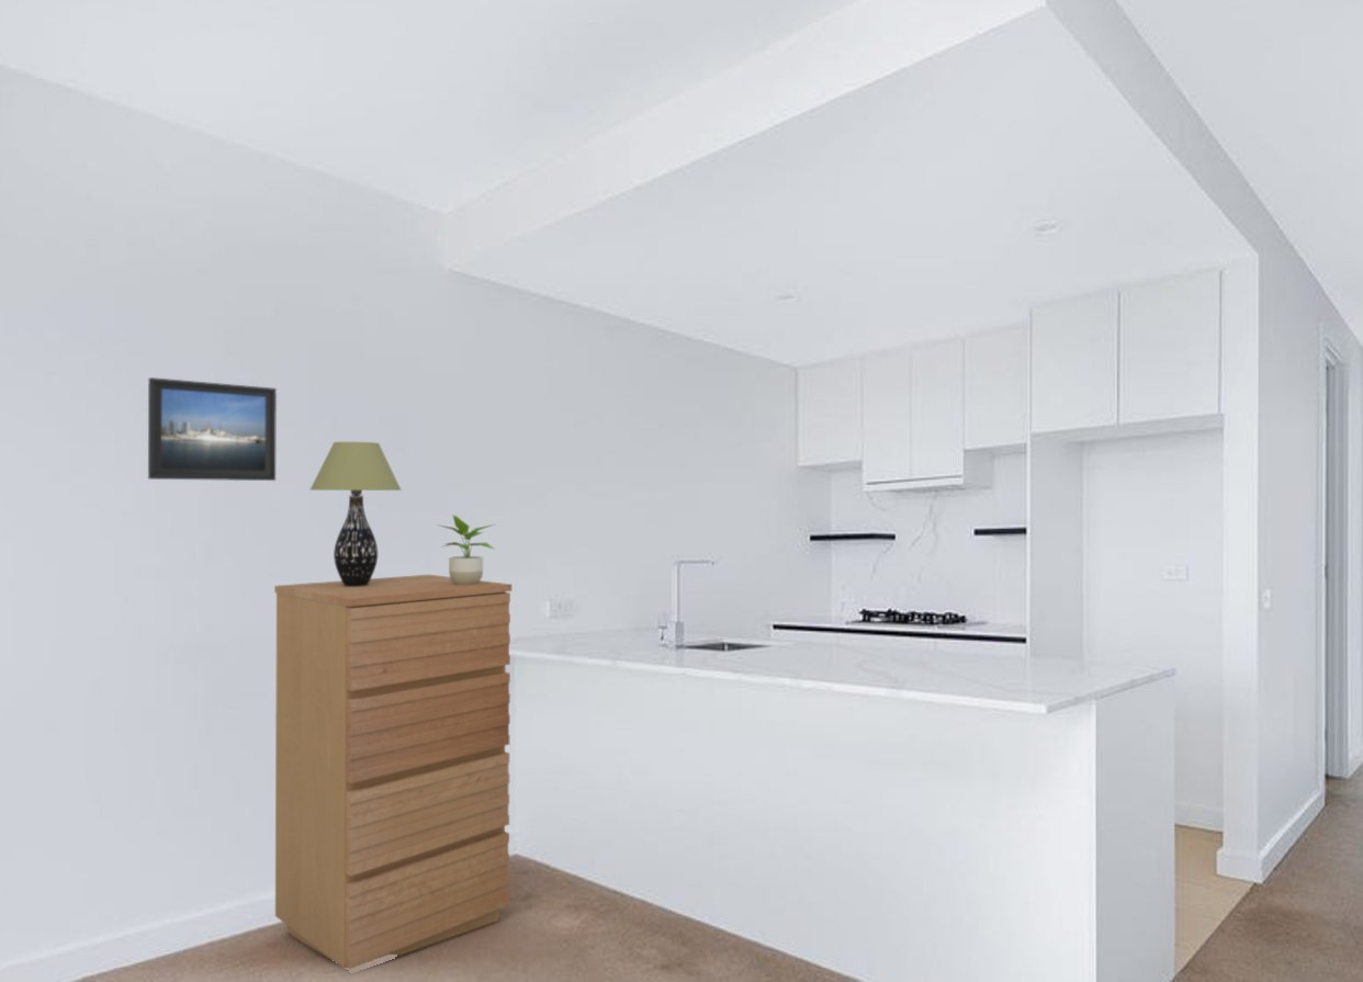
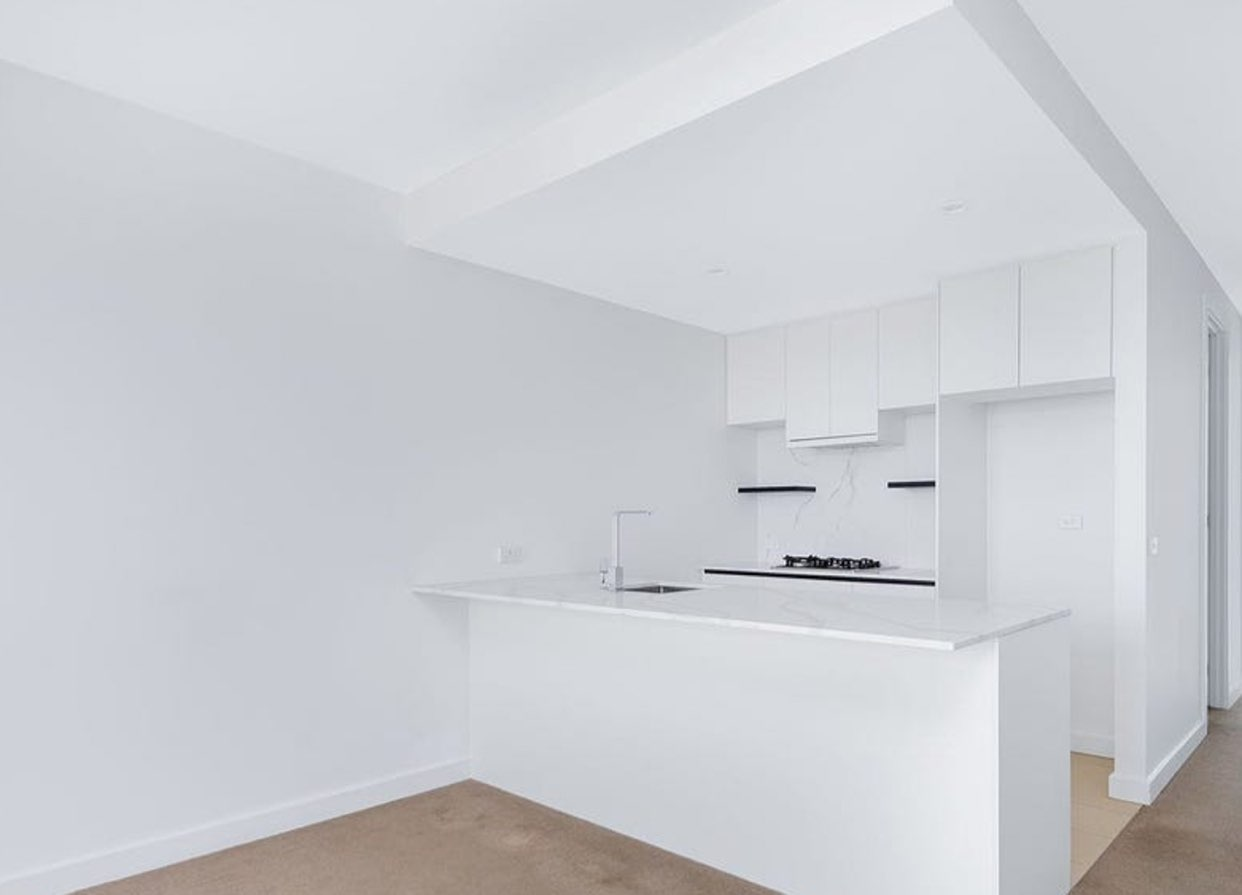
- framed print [147,376,278,482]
- table lamp [308,441,403,587]
- potted plant [436,513,496,585]
- dresser [273,574,512,970]
